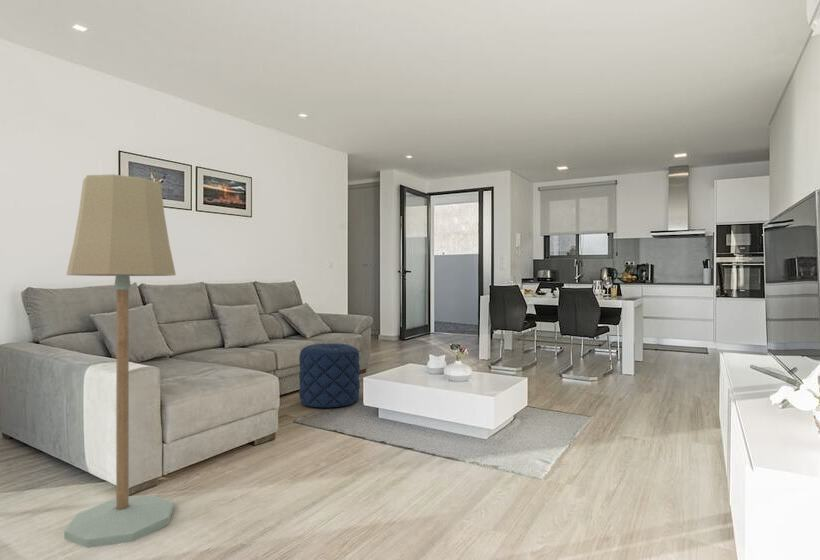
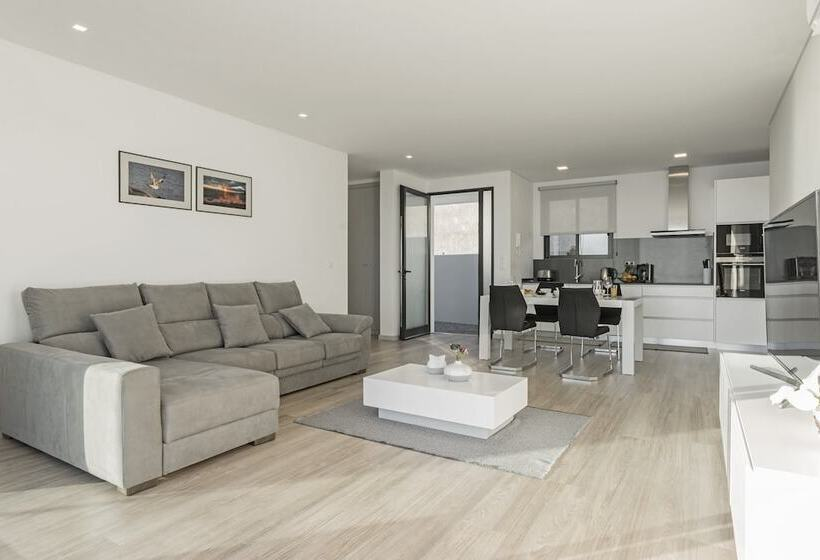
- pouf [298,342,361,409]
- floor lamp [63,173,177,549]
